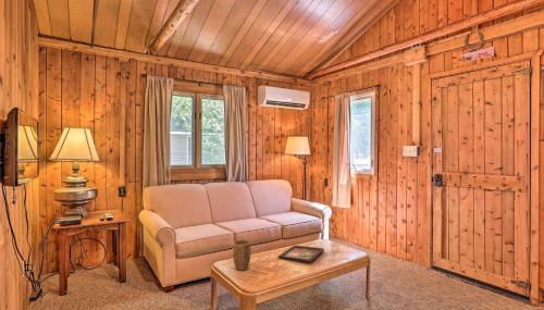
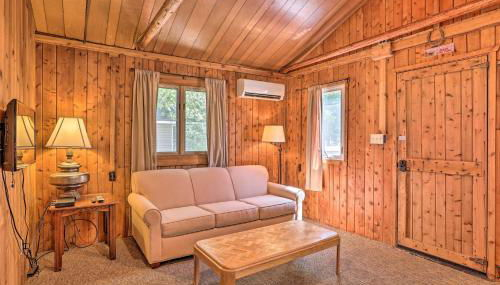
- plant pot [232,239,252,271]
- decorative tray [277,245,325,264]
